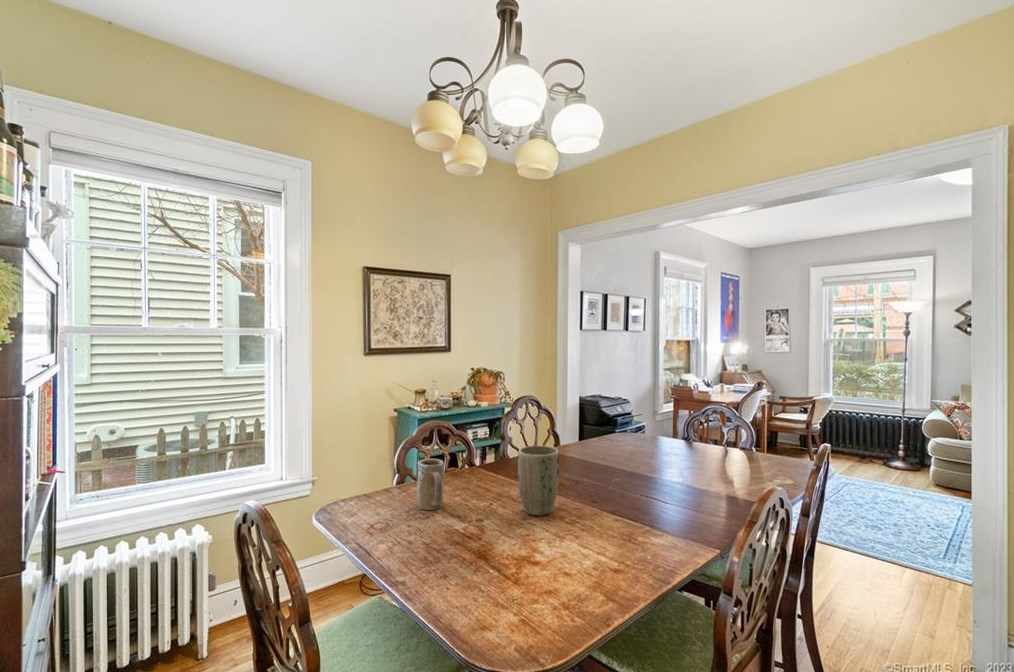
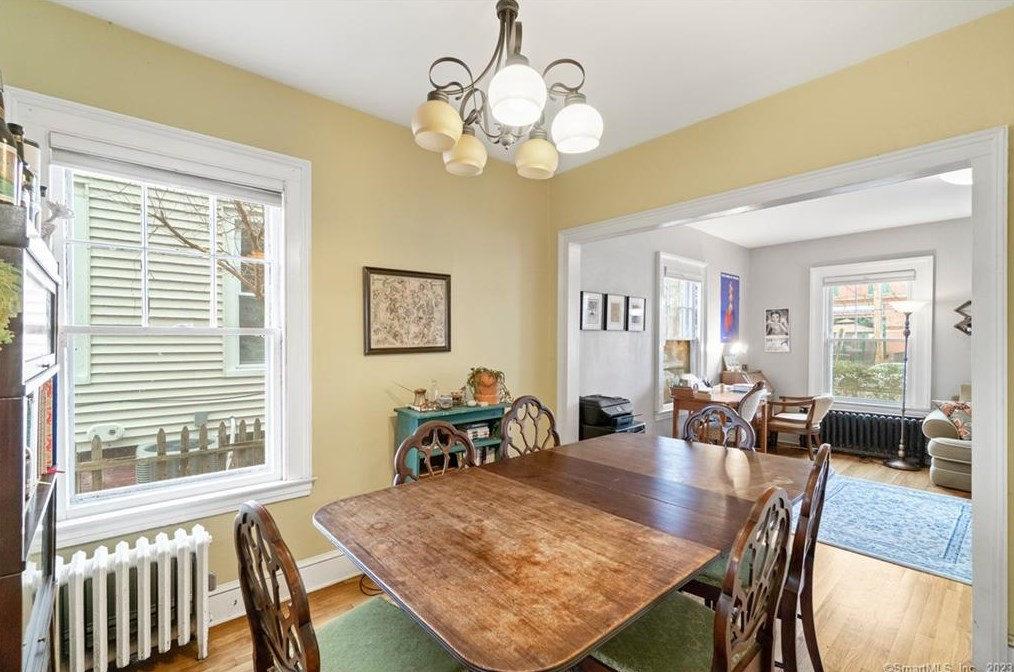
- plant pot [517,445,560,517]
- mug [416,457,445,511]
